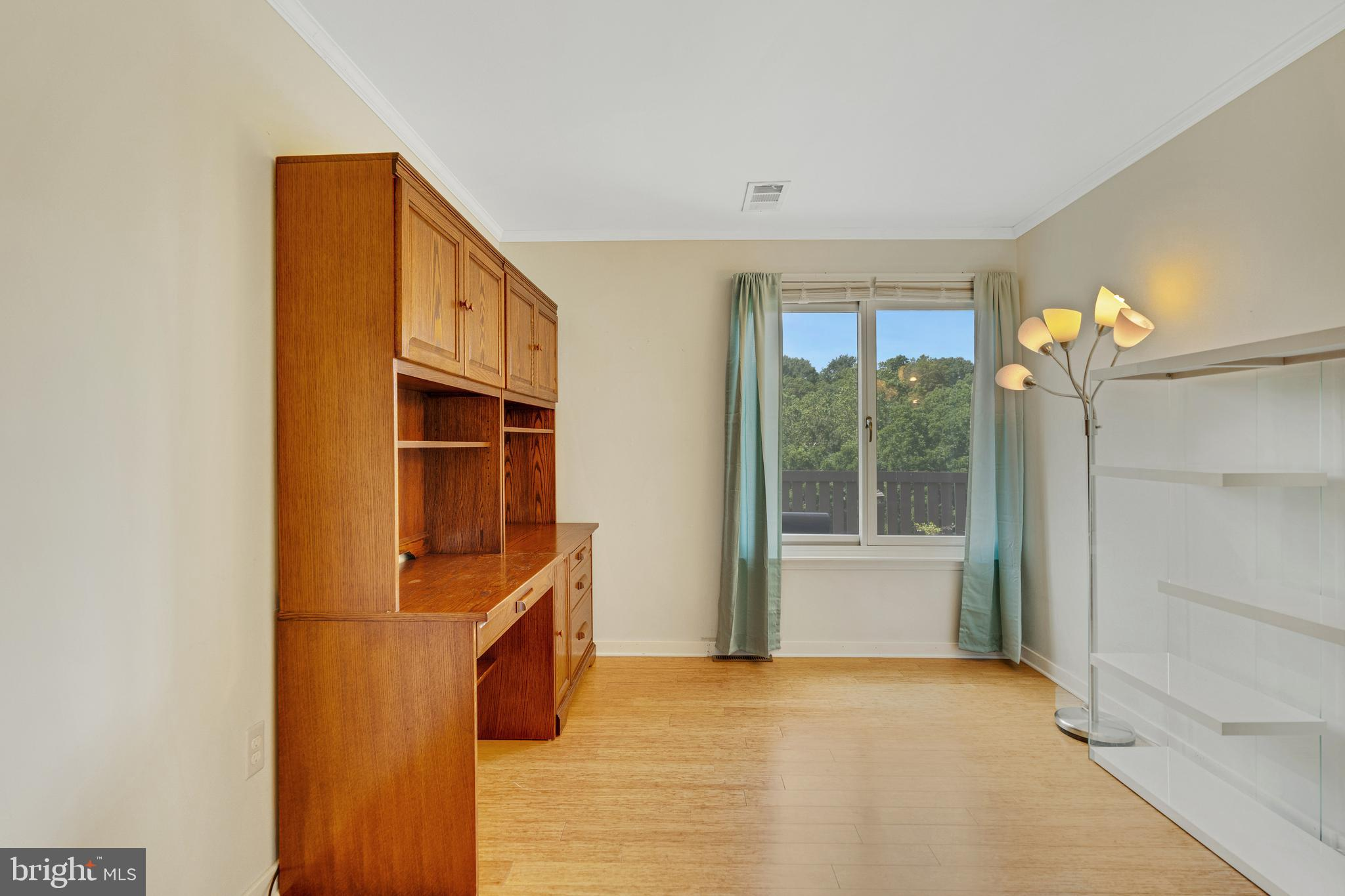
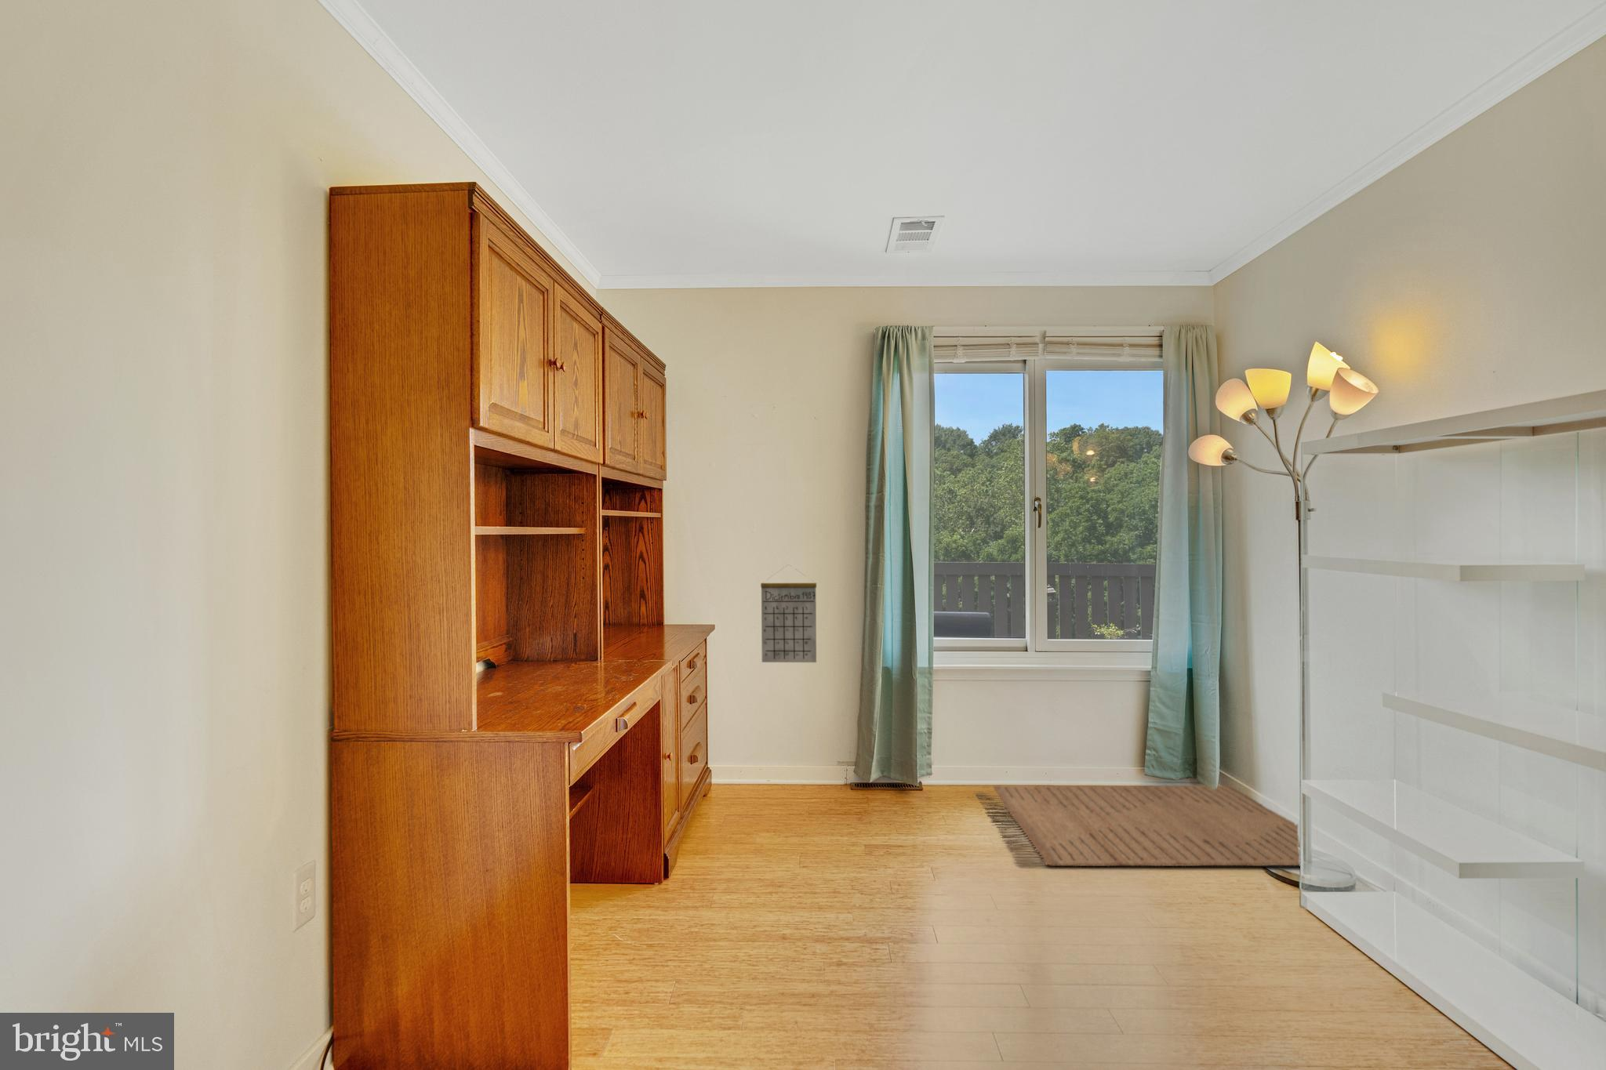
+ rug [970,783,1300,867]
+ calendar [759,564,817,663]
